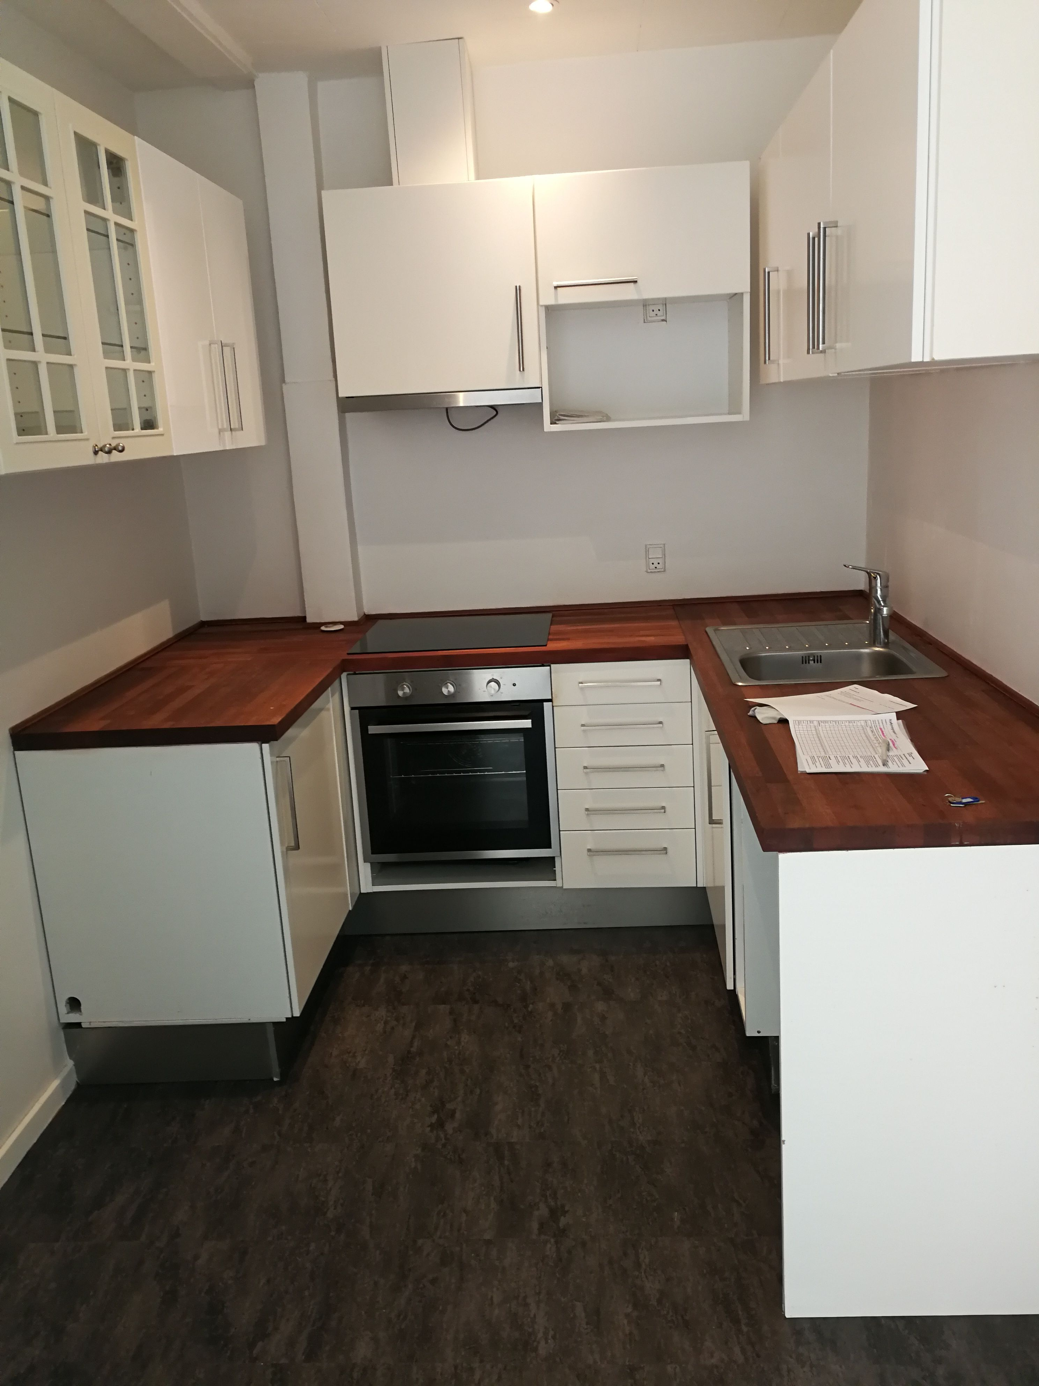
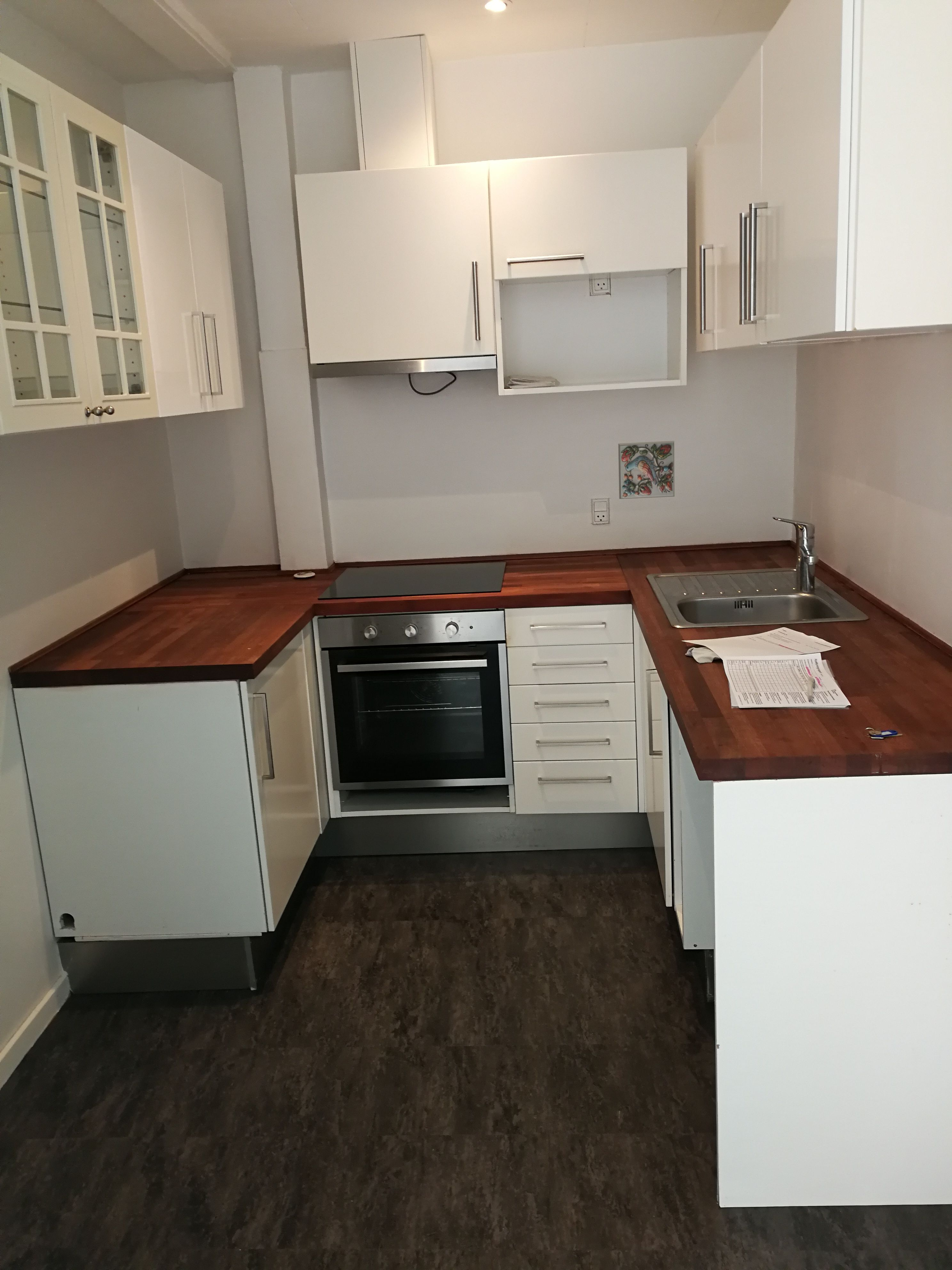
+ decorative tile [618,440,675,499]
